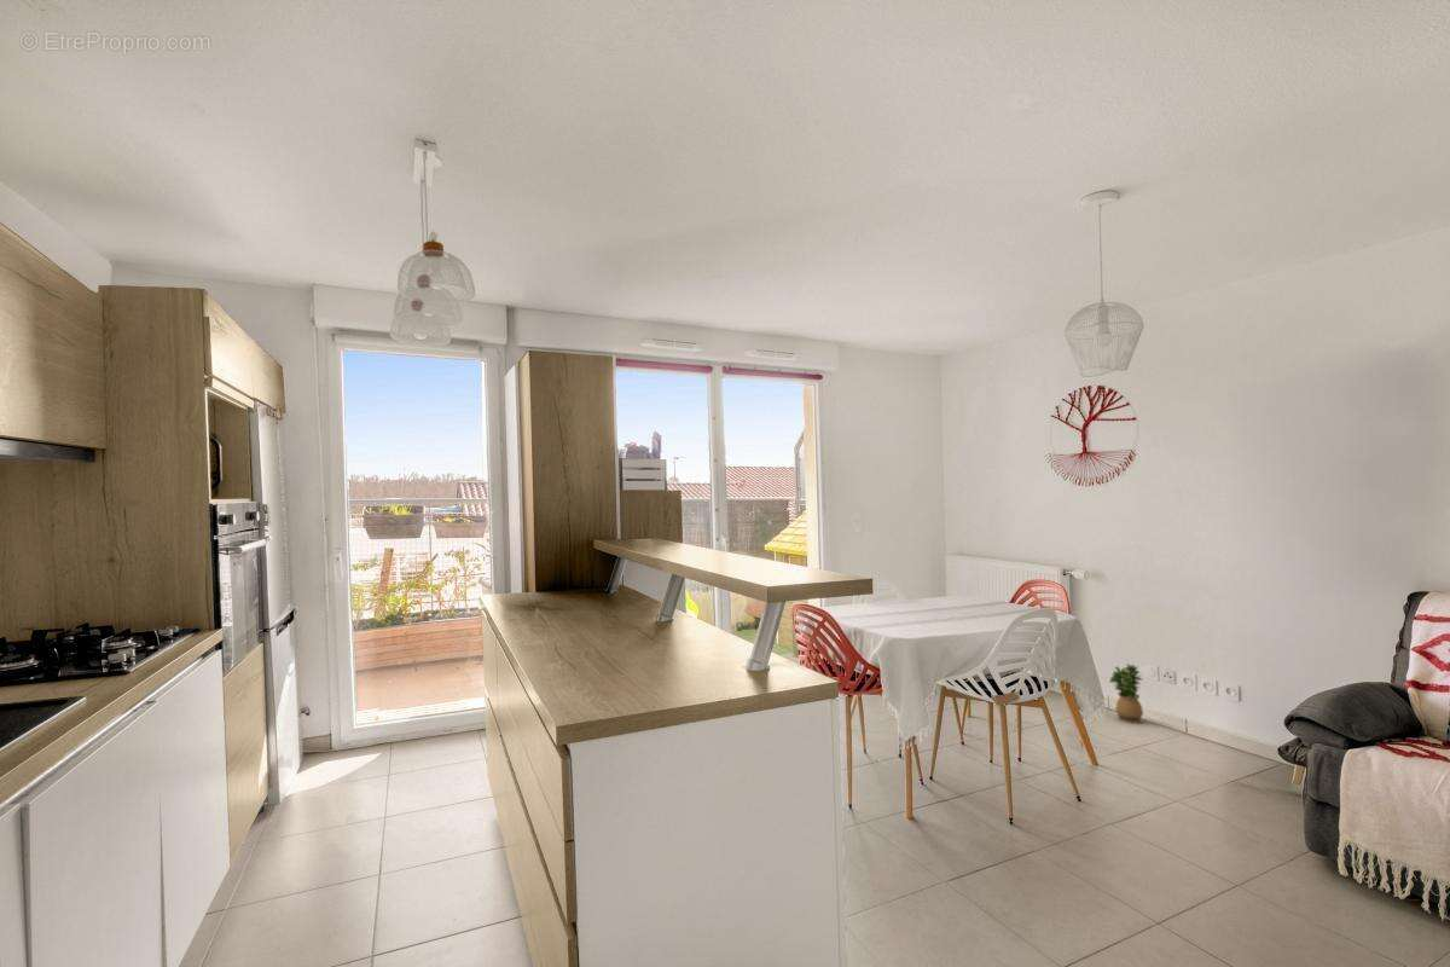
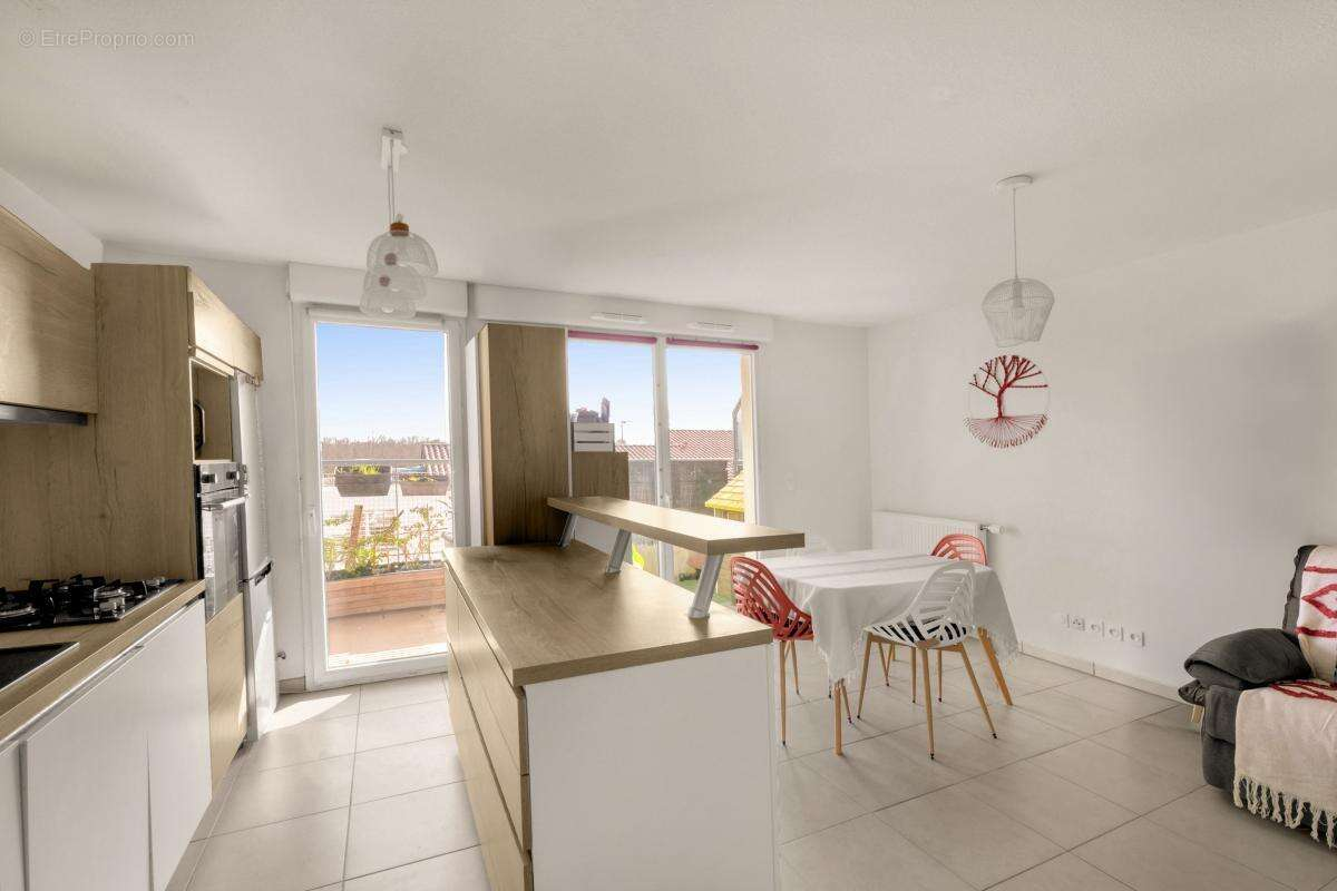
- potted plant [1108,662,1144,724]
